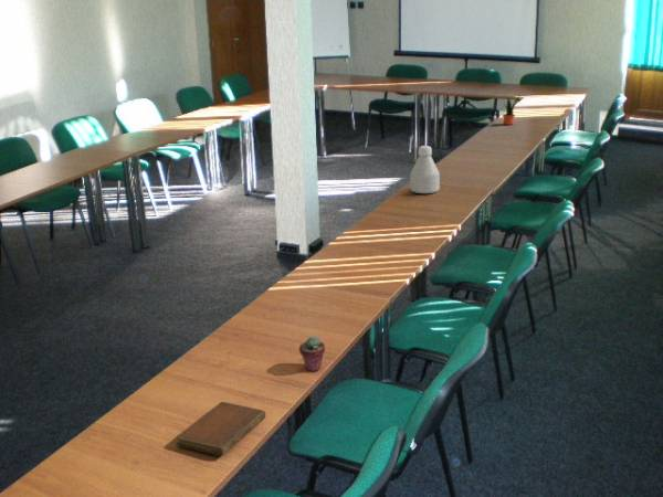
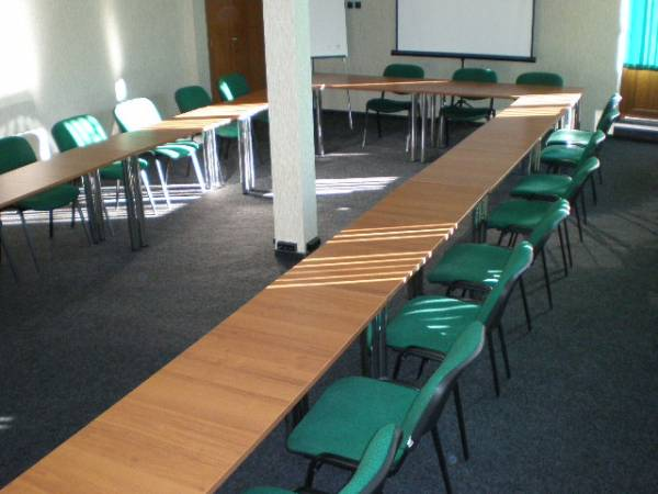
- potted succulent [298,336,326,372]
- potted plant [502,94,522,126]
- notebook [176,401,266,457]
- bottle [409,145,441,194]
